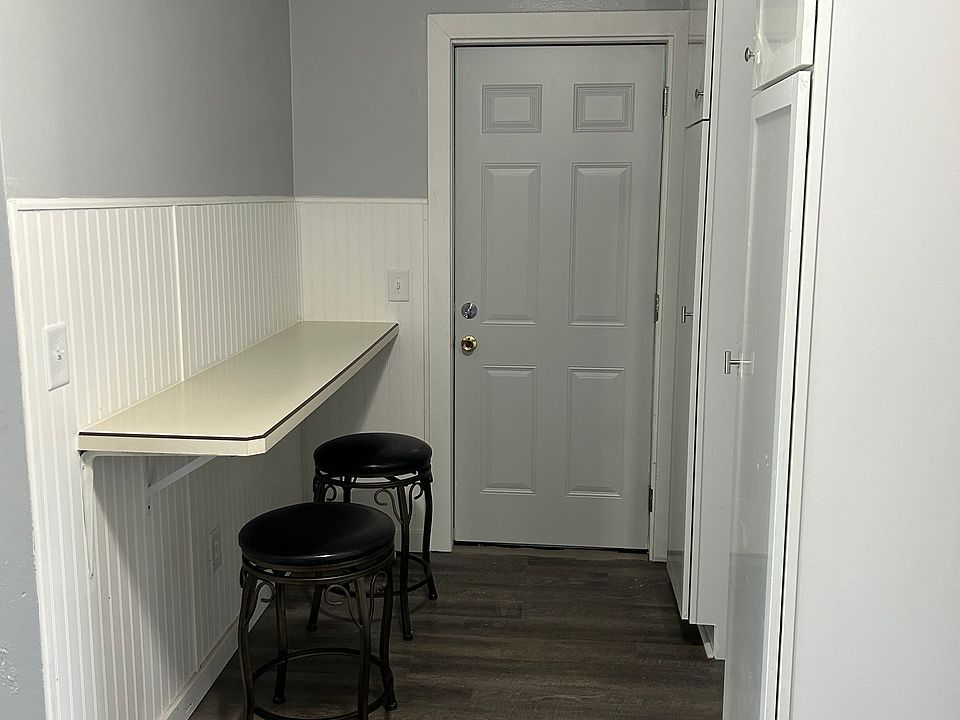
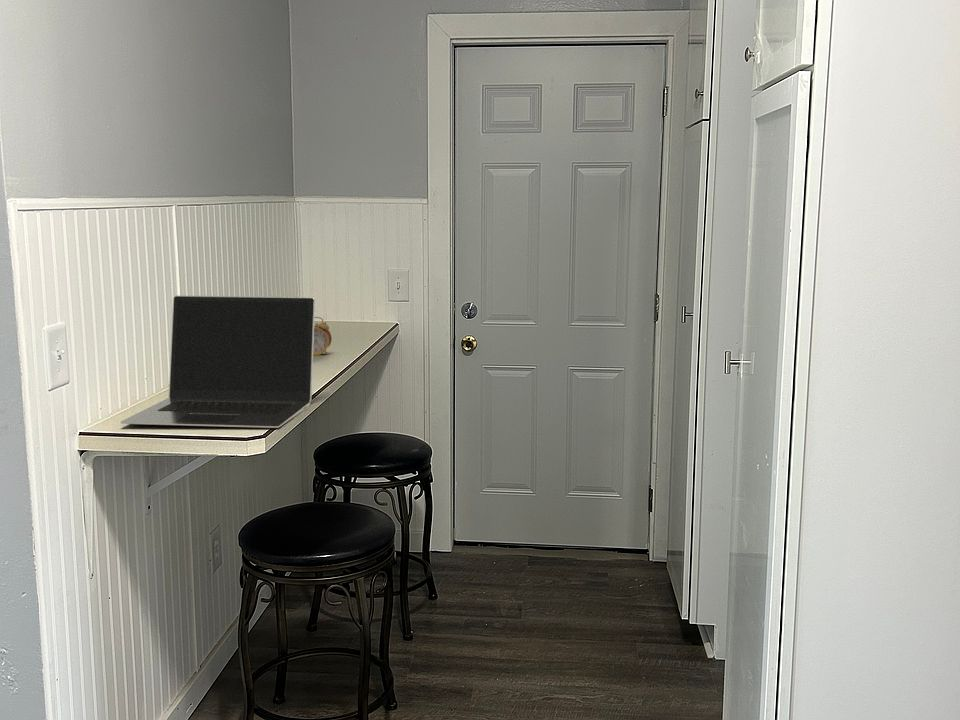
+ alarm clock [313,316,333,356]
+ laptop [119,295,316,429]
